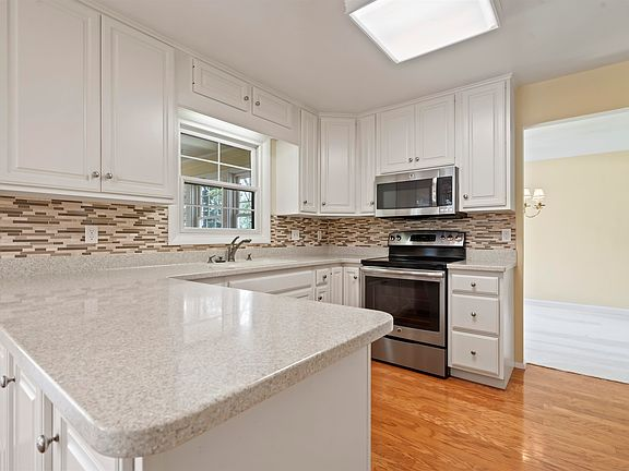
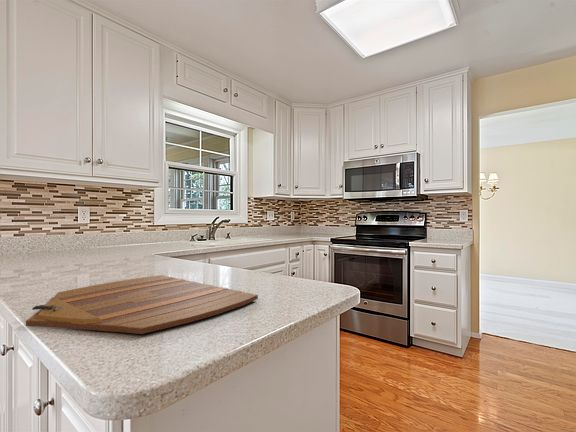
+ cutting board [25,274,259,335]
